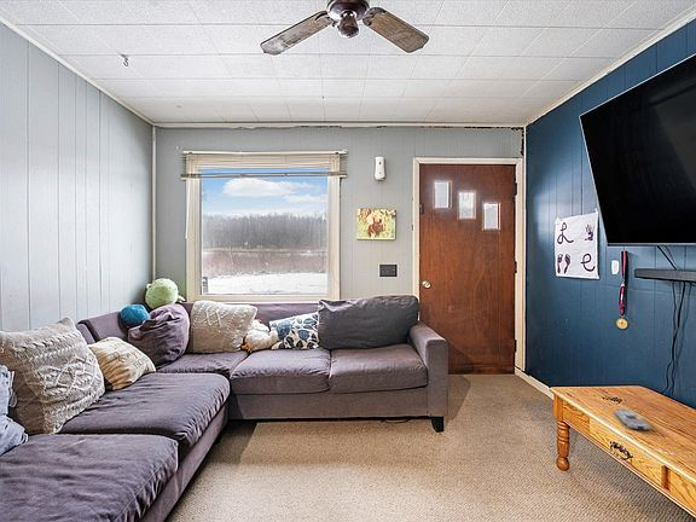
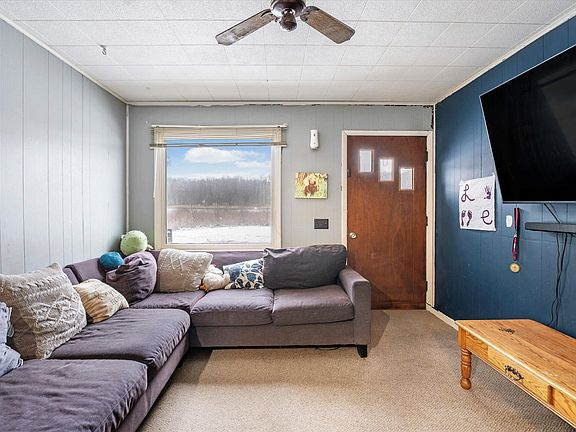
- remote control [615,408,652,431]
